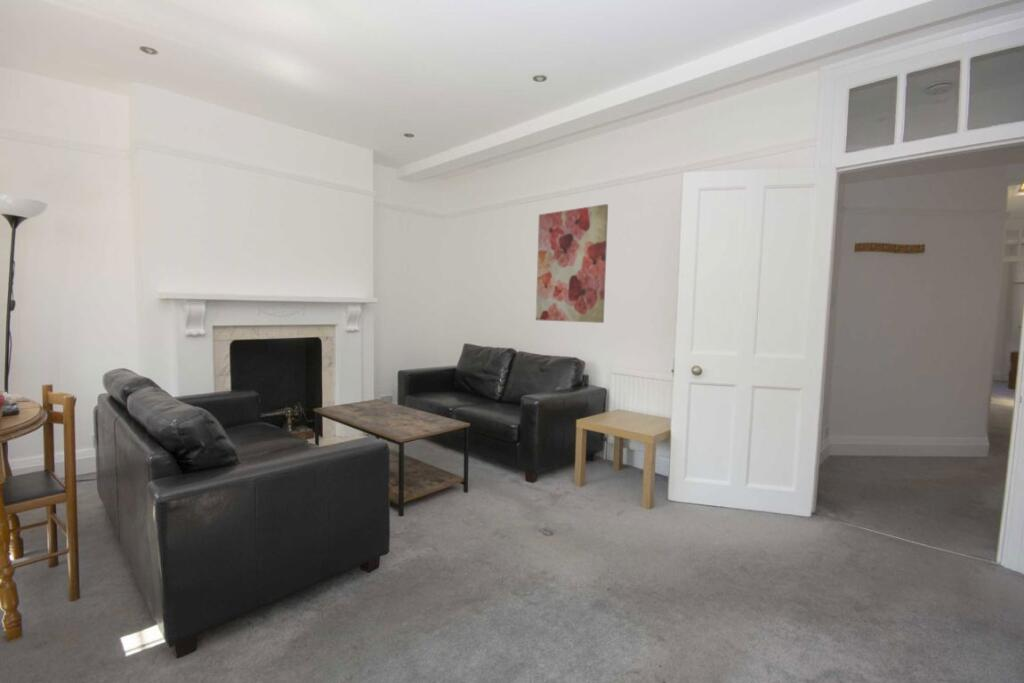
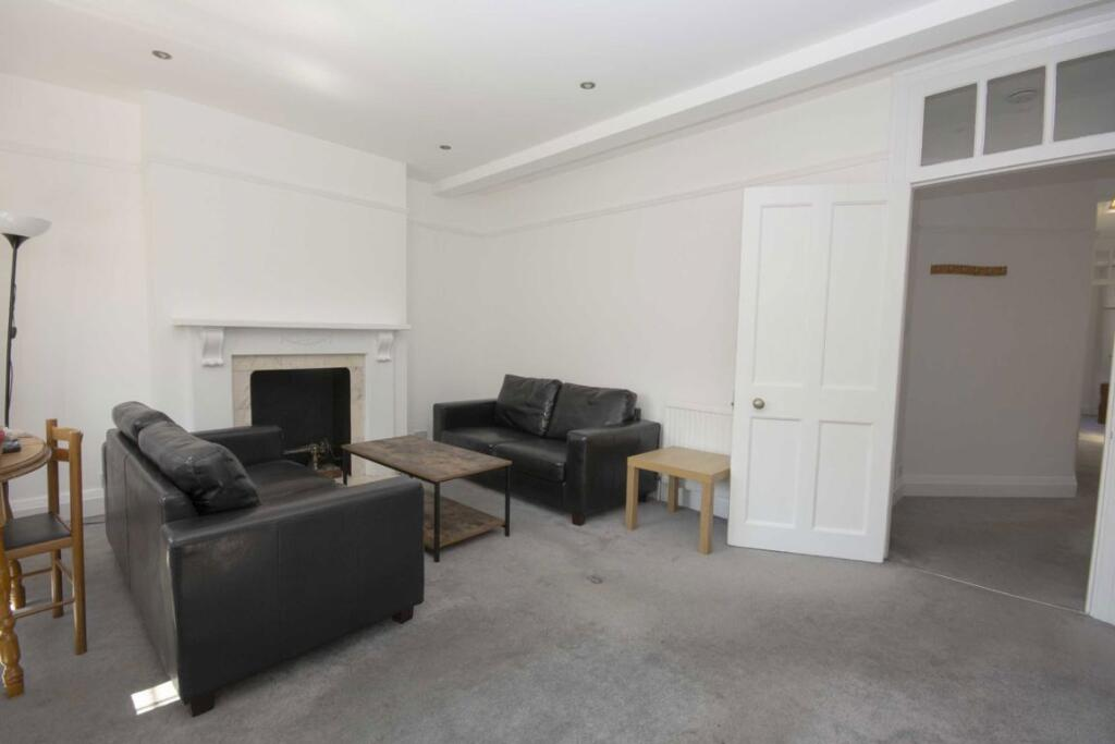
- wall art [535,203,609,324]
